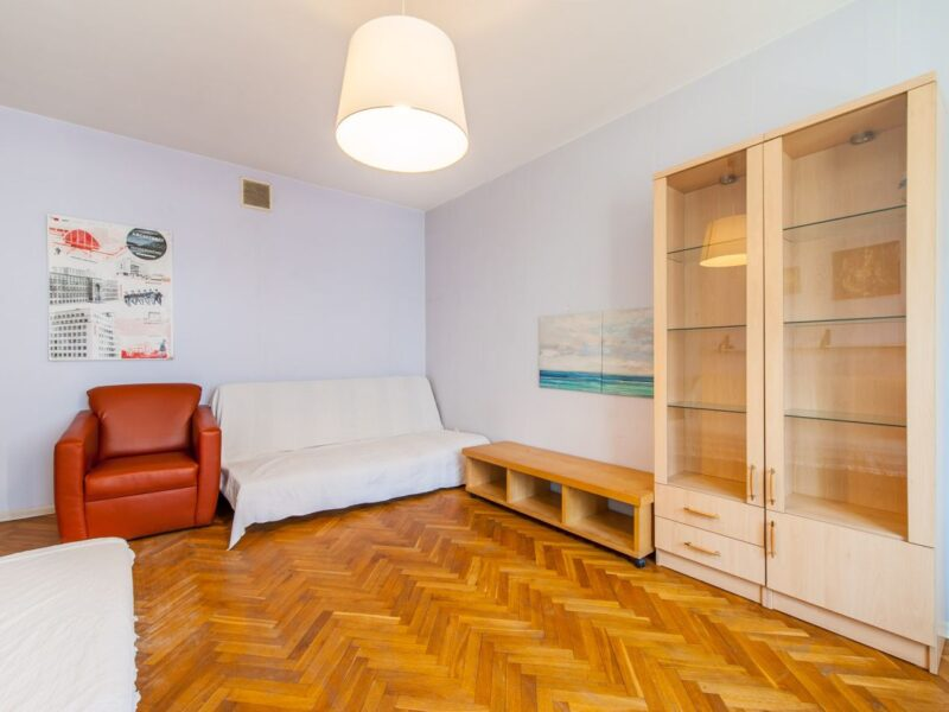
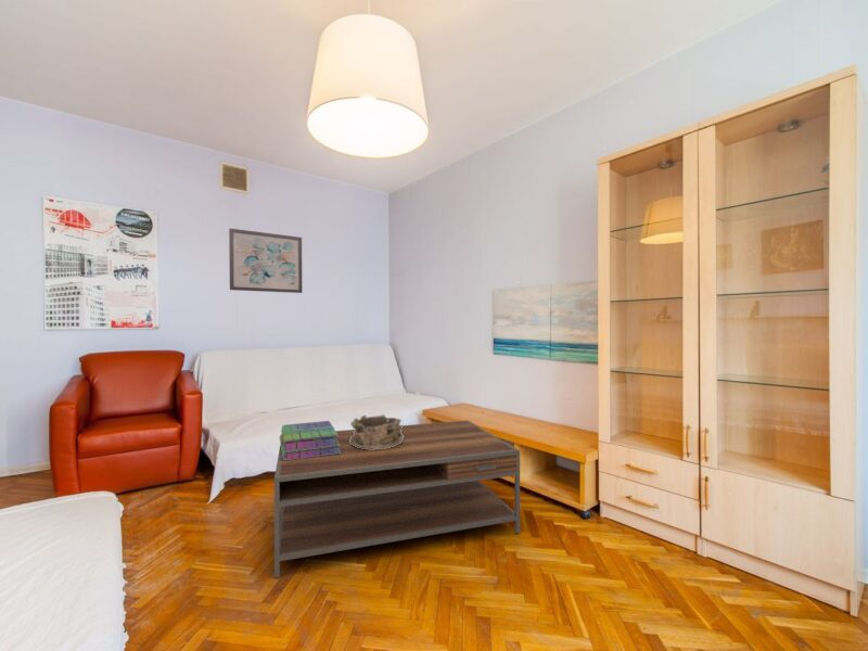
+ stack of books [279,420,341,460]
+ wall art [228,228,304,294]
+ coffee table [273,419,521,579]
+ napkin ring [349,413,404,450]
